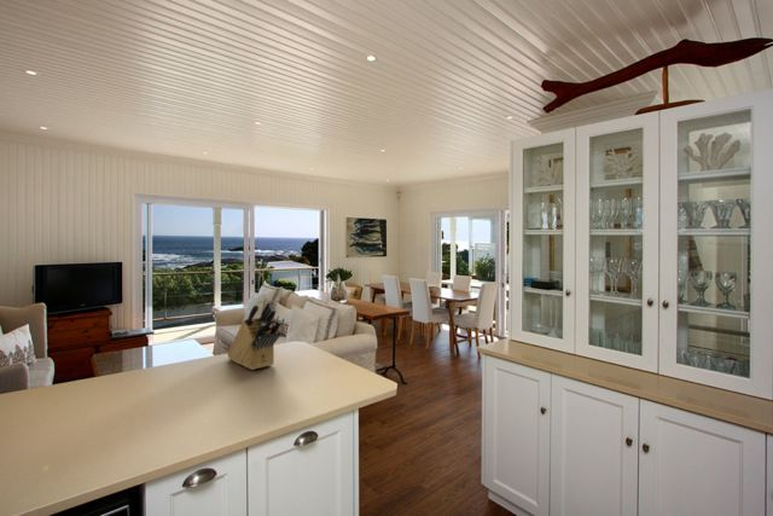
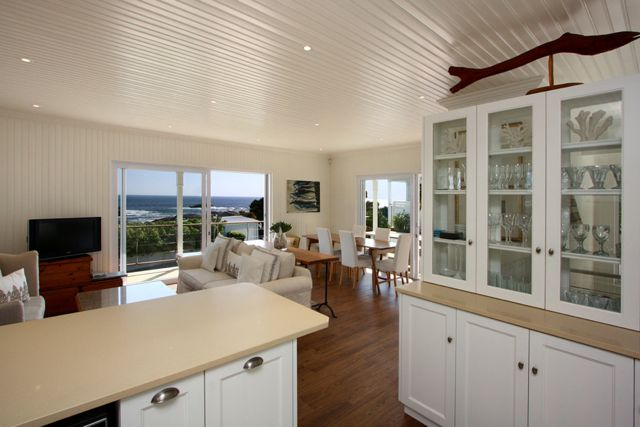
- knife block [226,298,283,371]
